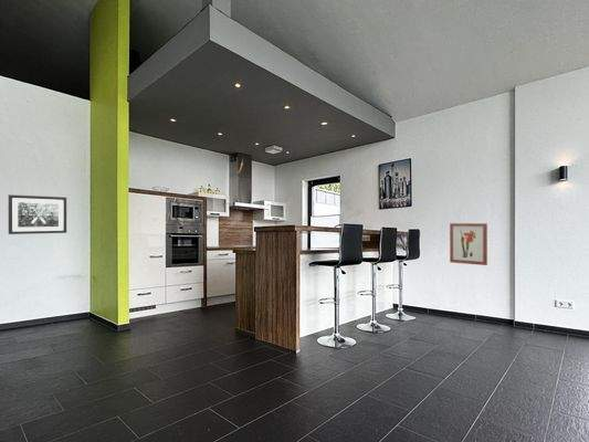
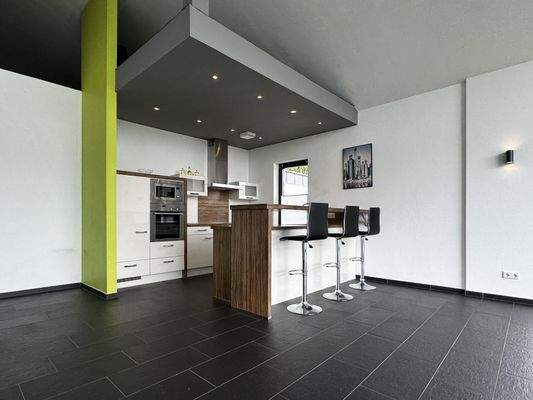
- wall art [8,193,67,235]
- wall art [449,222,488,266]
